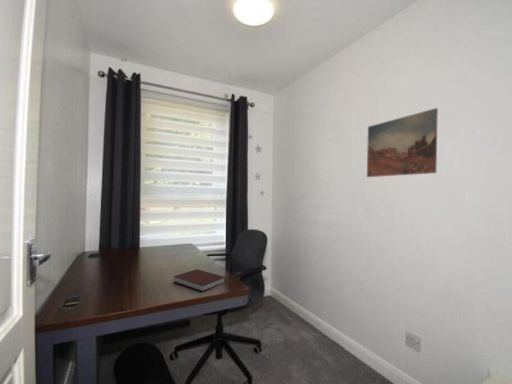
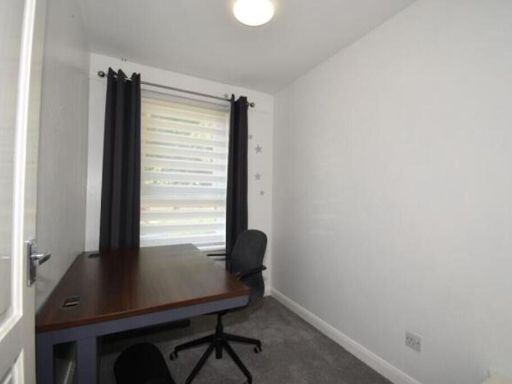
- wall art [366,107,439,178]
- notebook [172,268,227,292]
